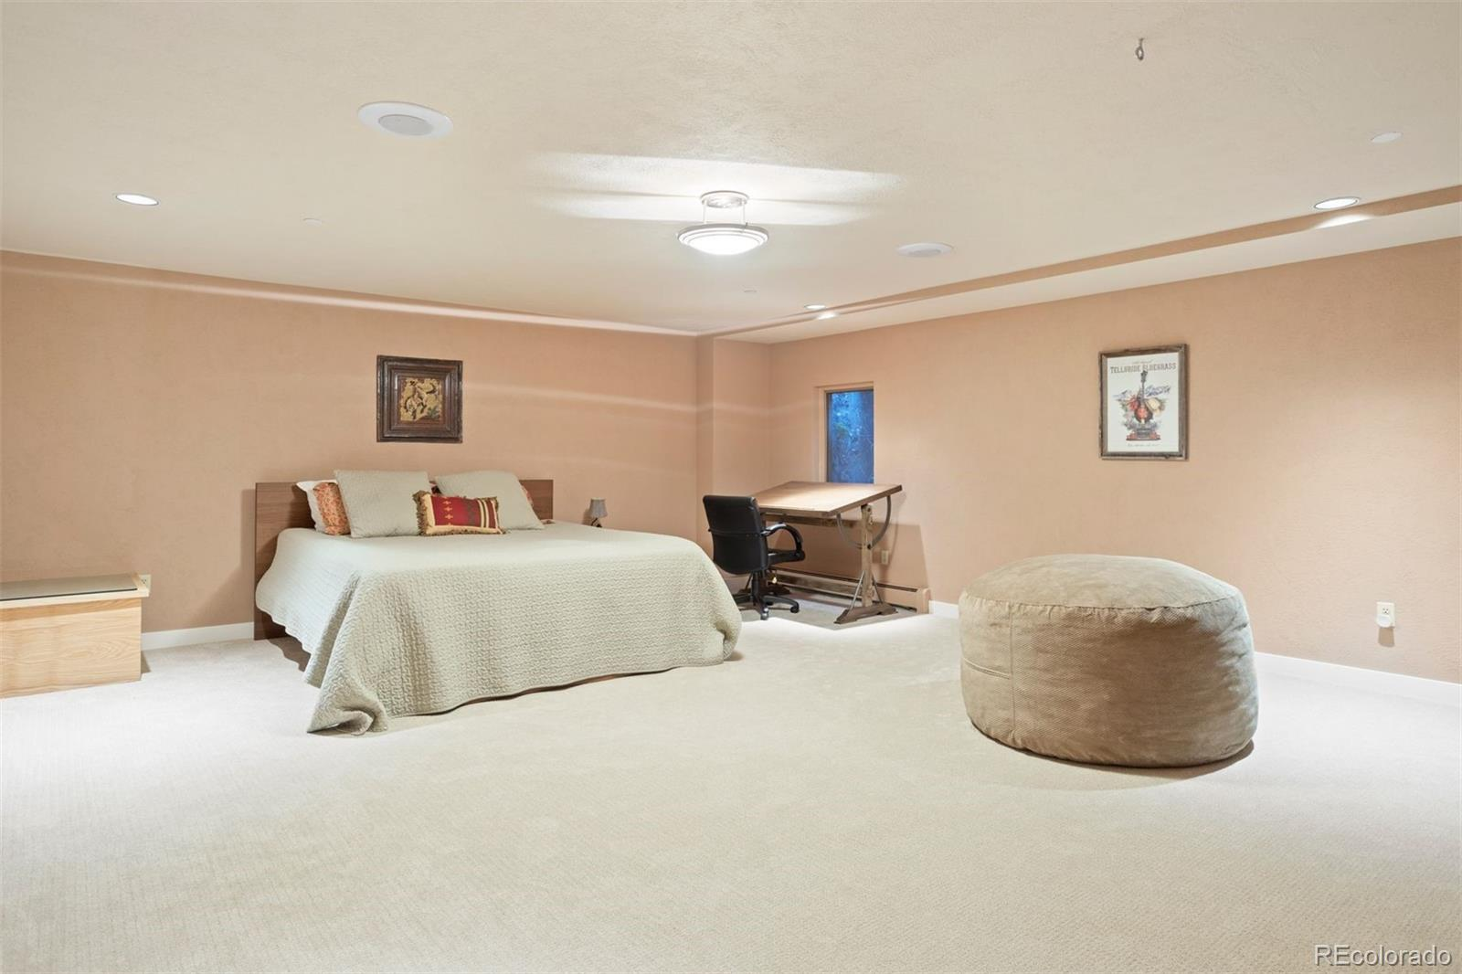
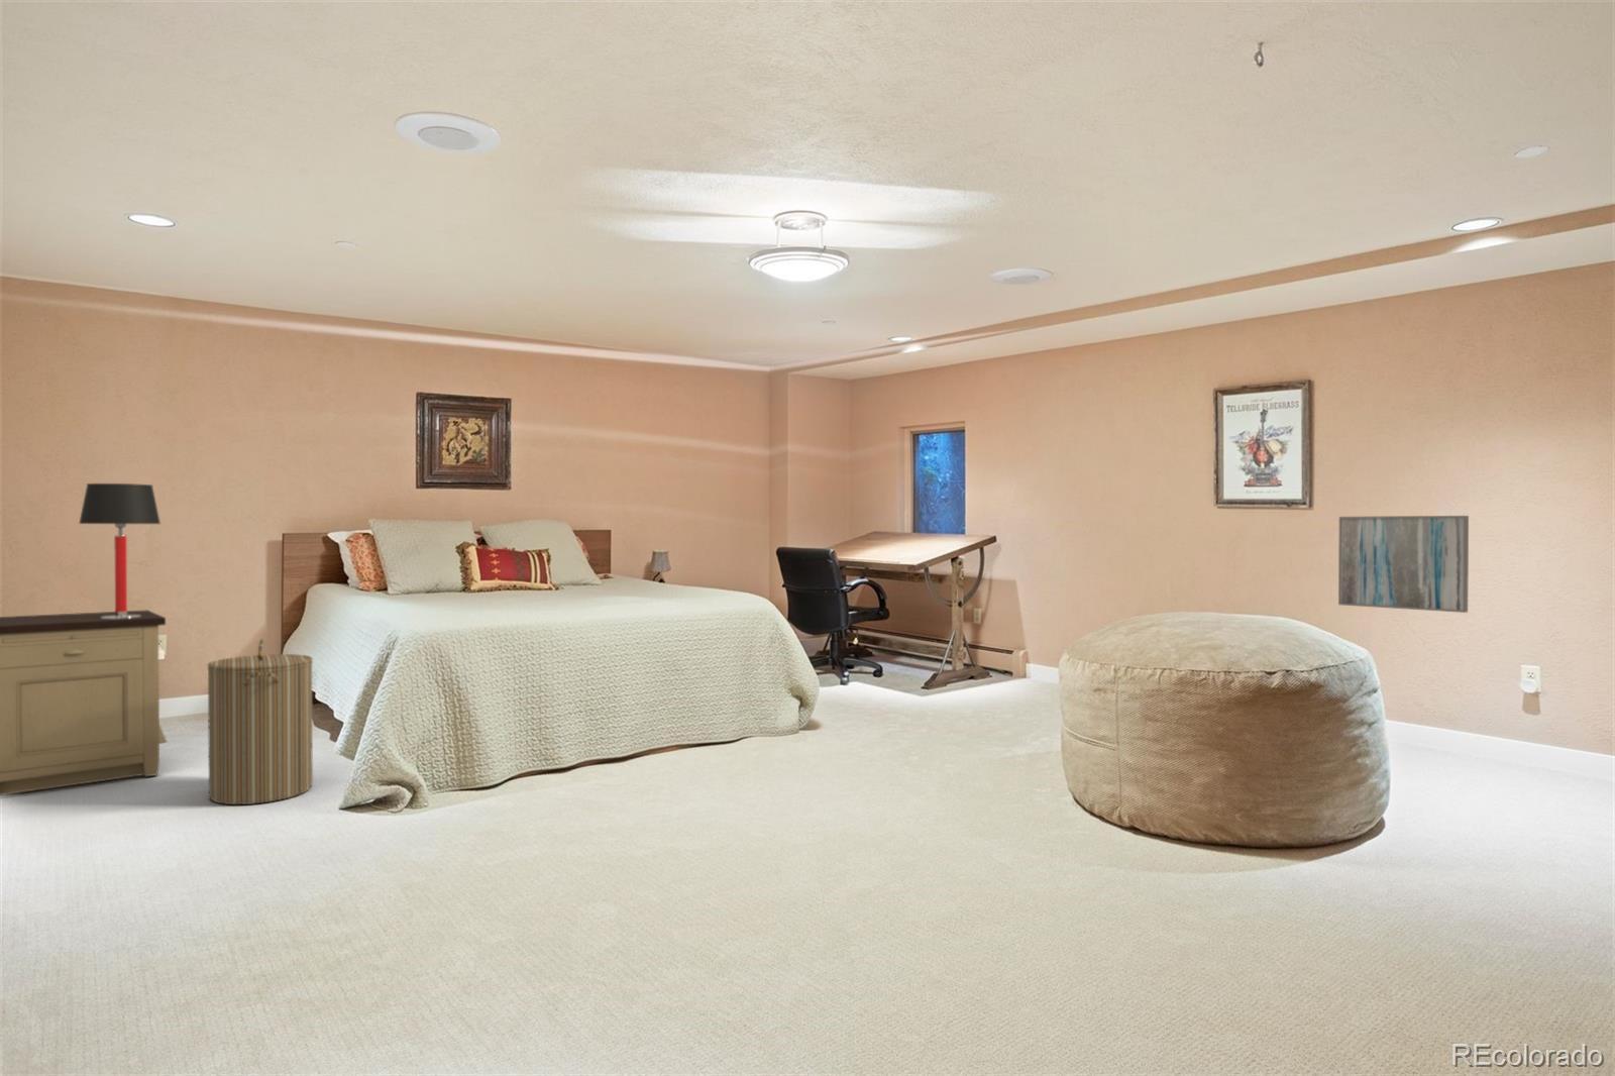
+ nightstand [0,609,167,796]
+ laundry hamper [205,638,313,806]
+ wall art [1338,515,1470,614]
+ table lamp [78,483,162,618]
